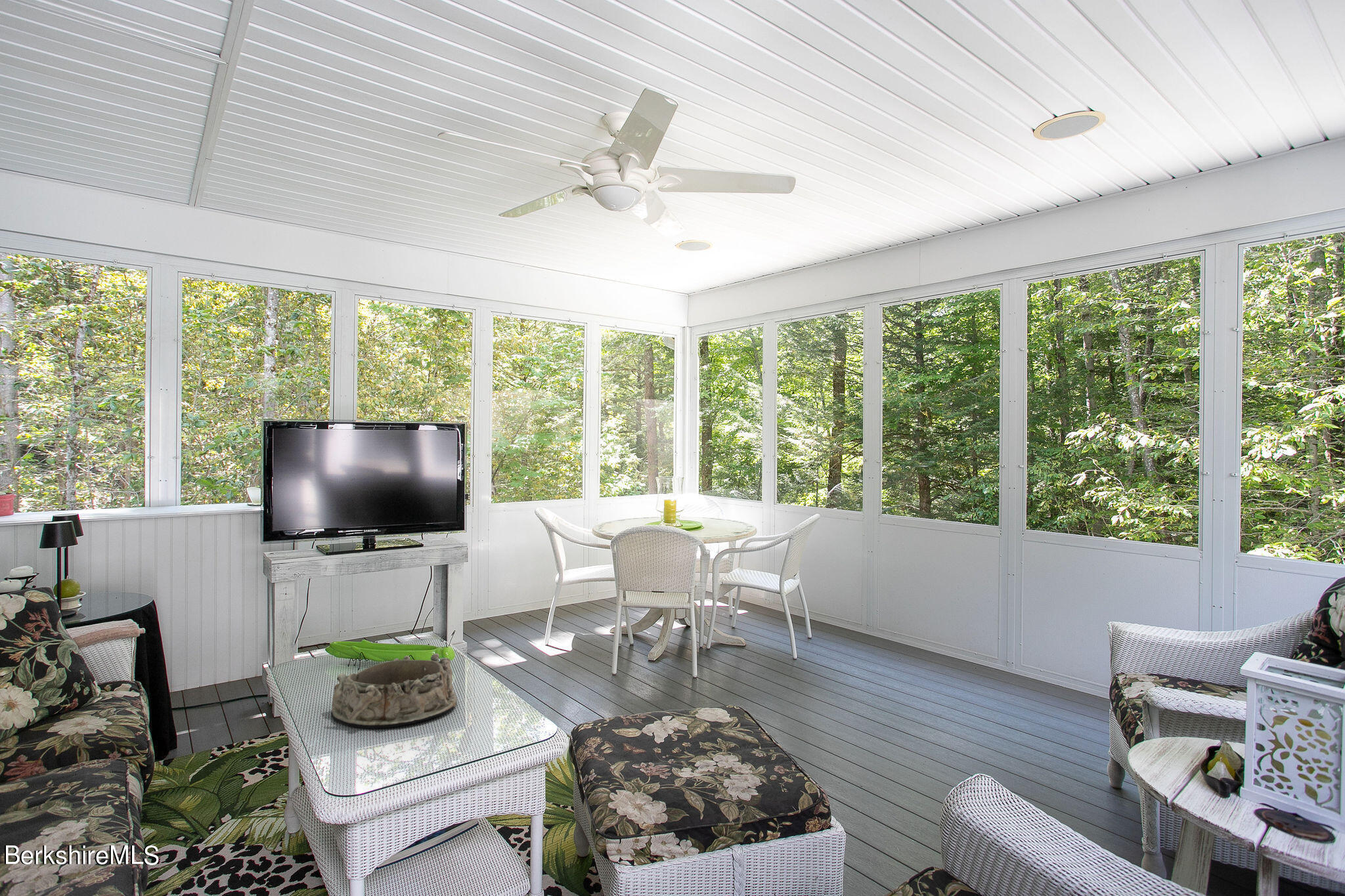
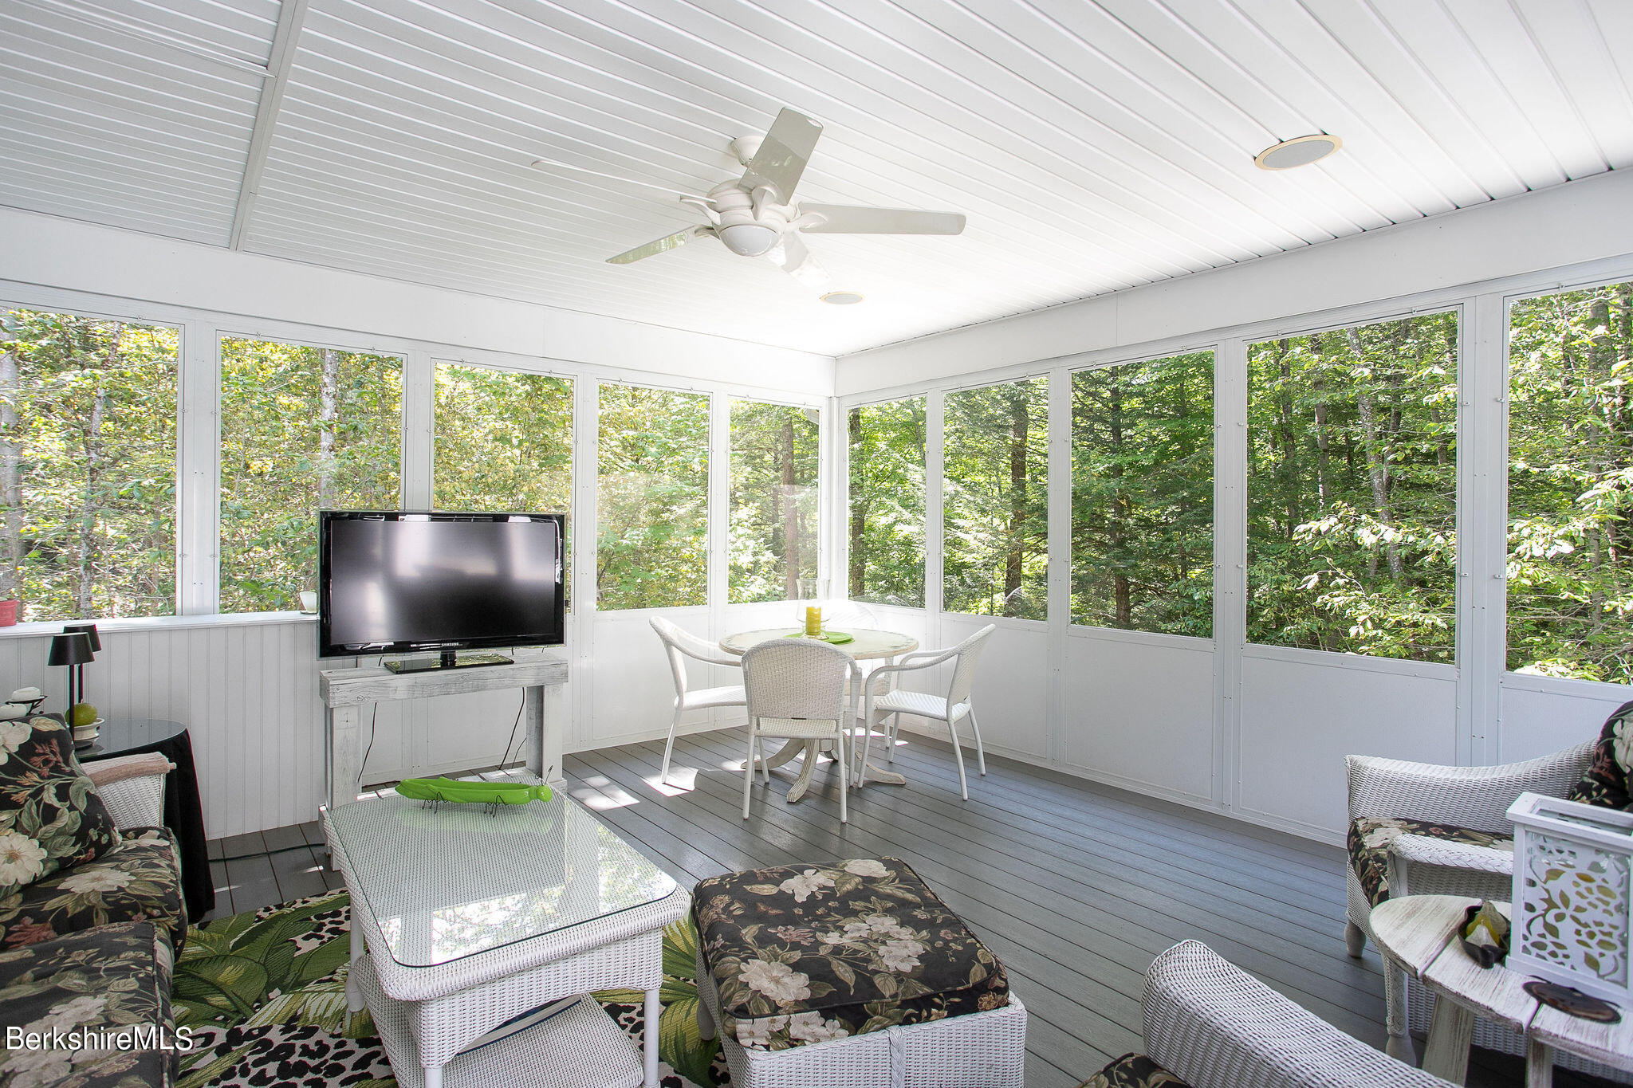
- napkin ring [330,652,458,729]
